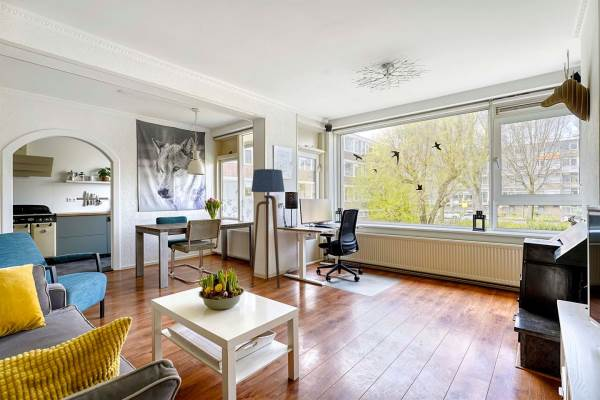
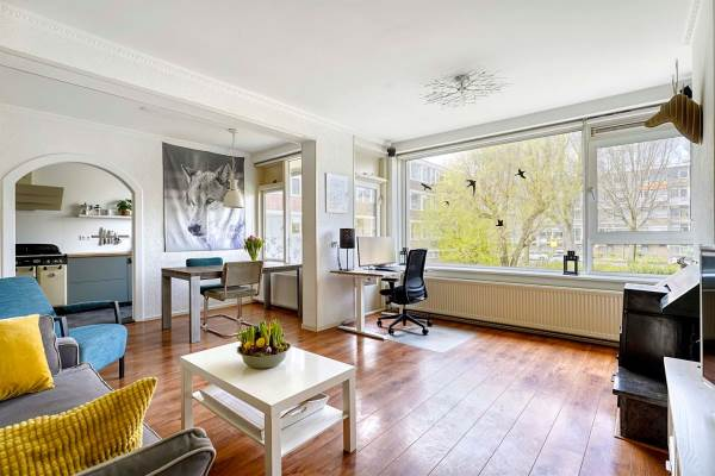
- floor lamp [250,168,285,289]
